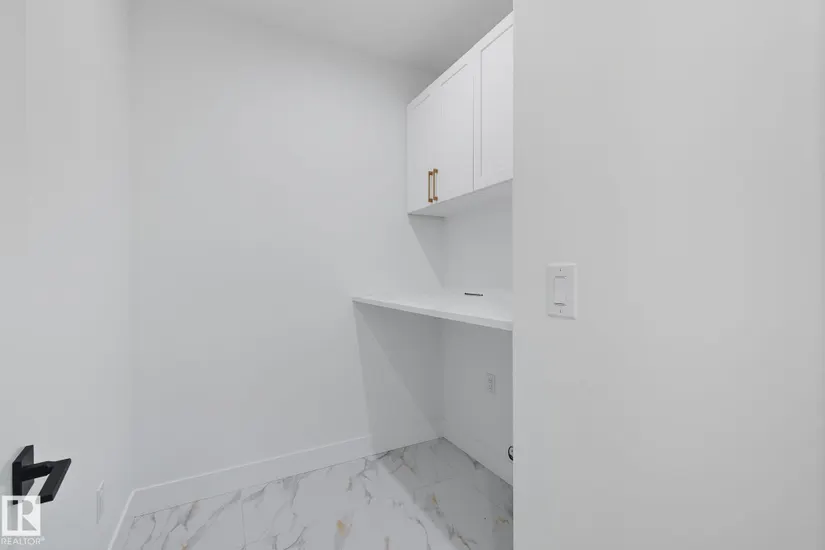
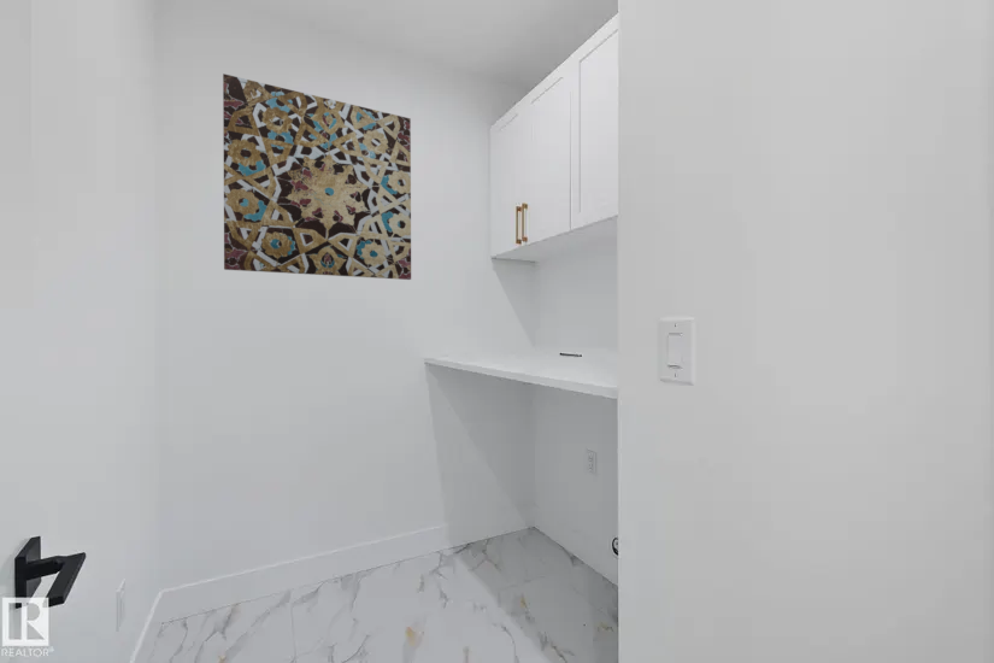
+ wall art [222,72,412,281]
